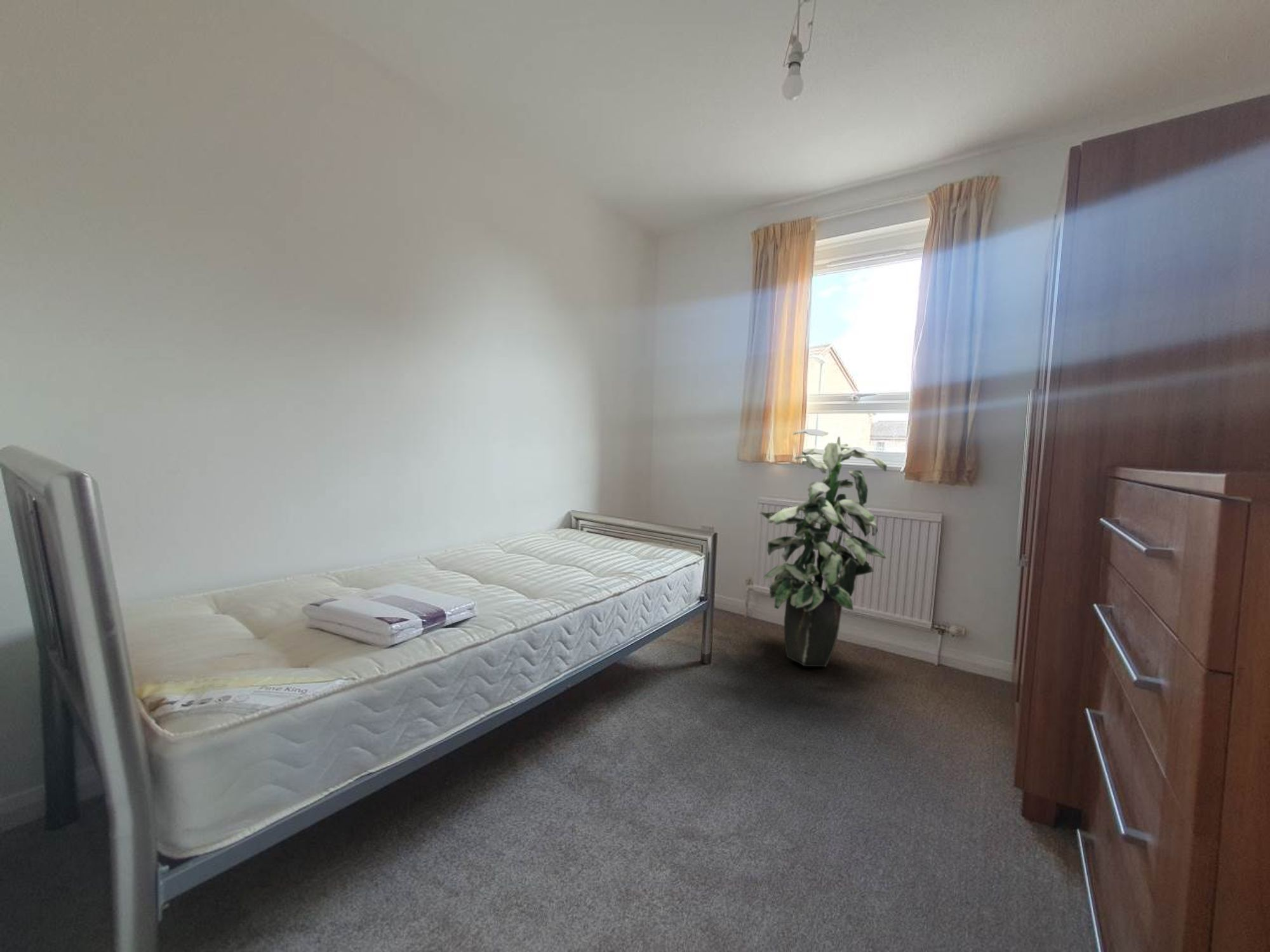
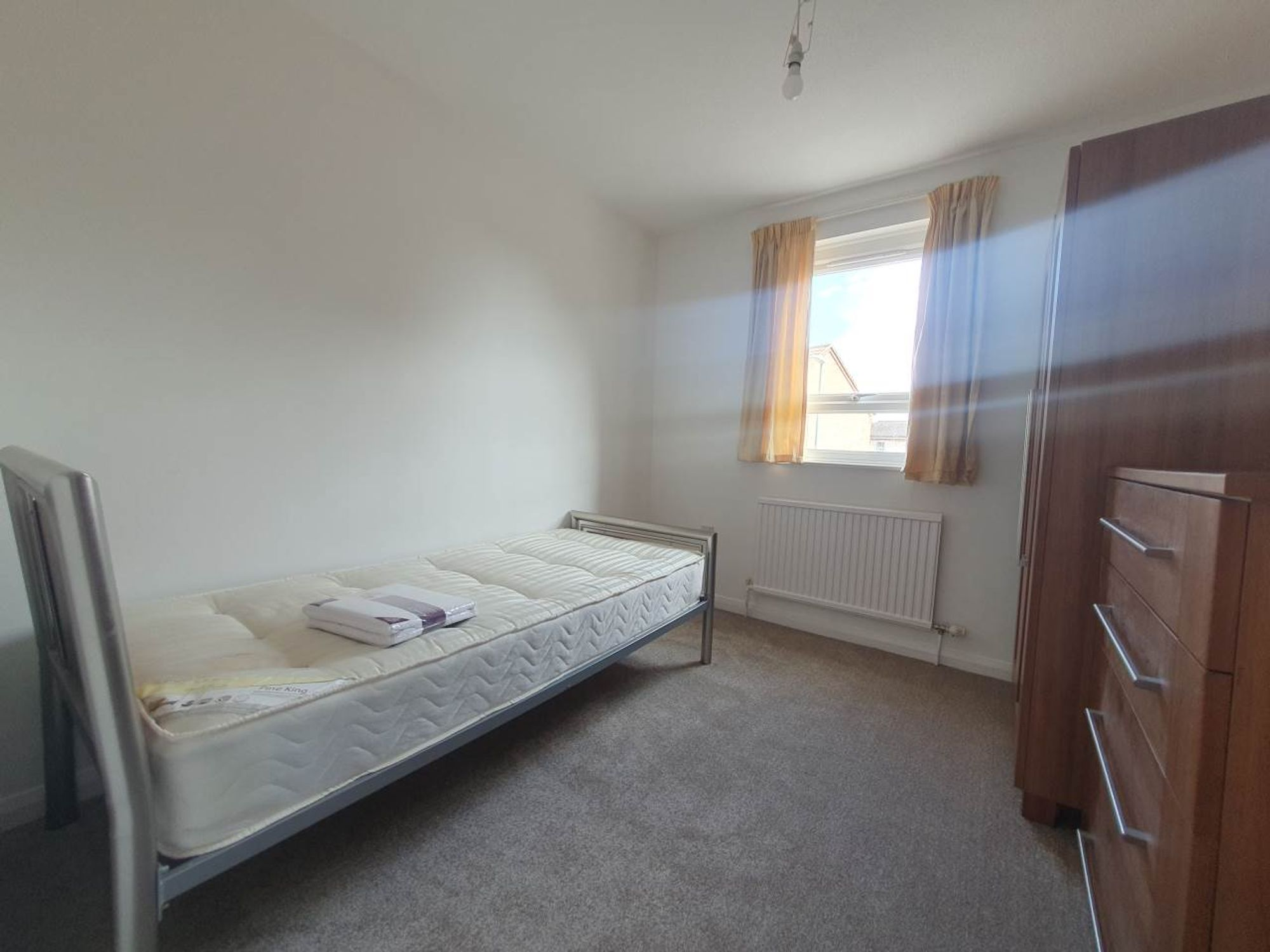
- indoor plant [759,428,888,668]
